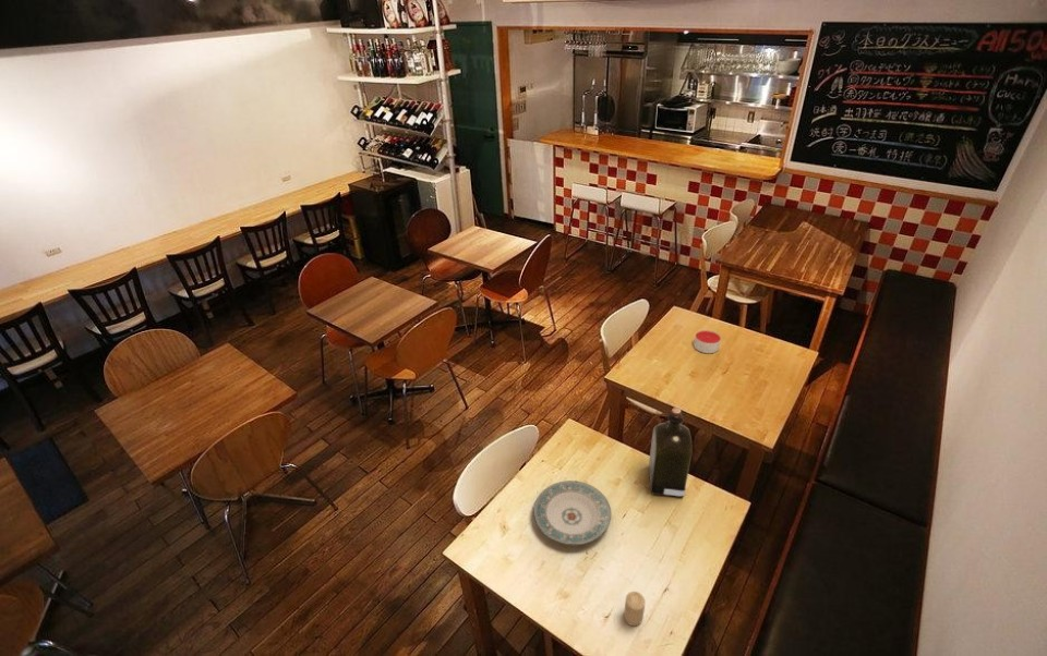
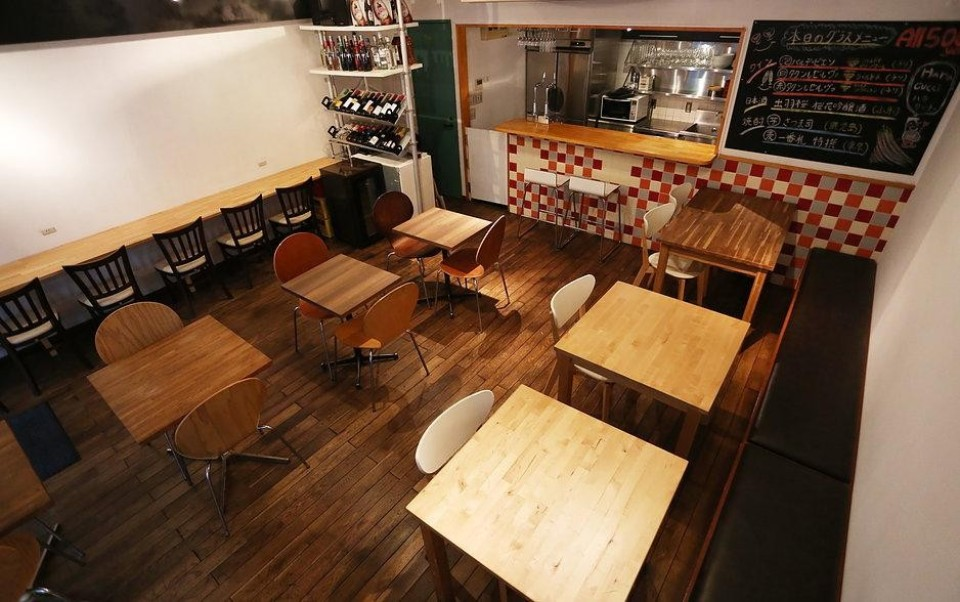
- liquor [648,406,693,498]
- candle [693,329,722,354]
- candle [623,591,647,627]
- plate [532,479,612,546]
